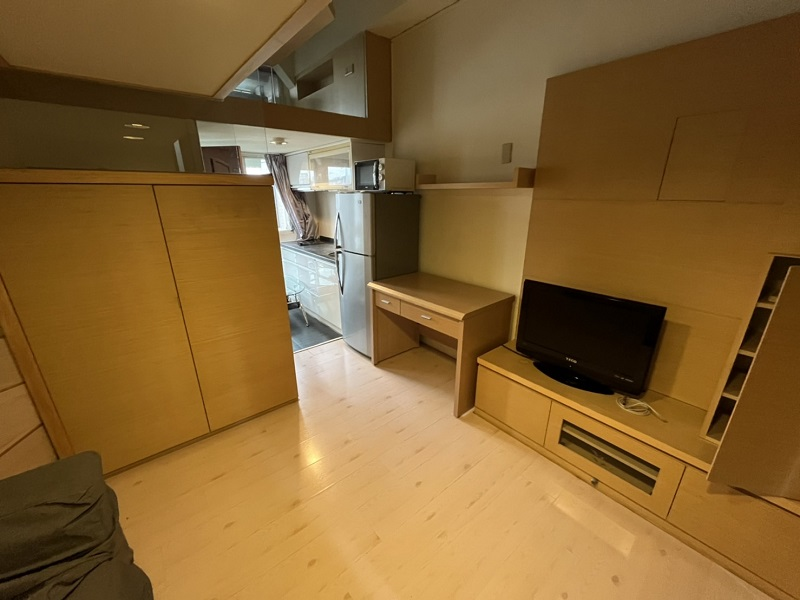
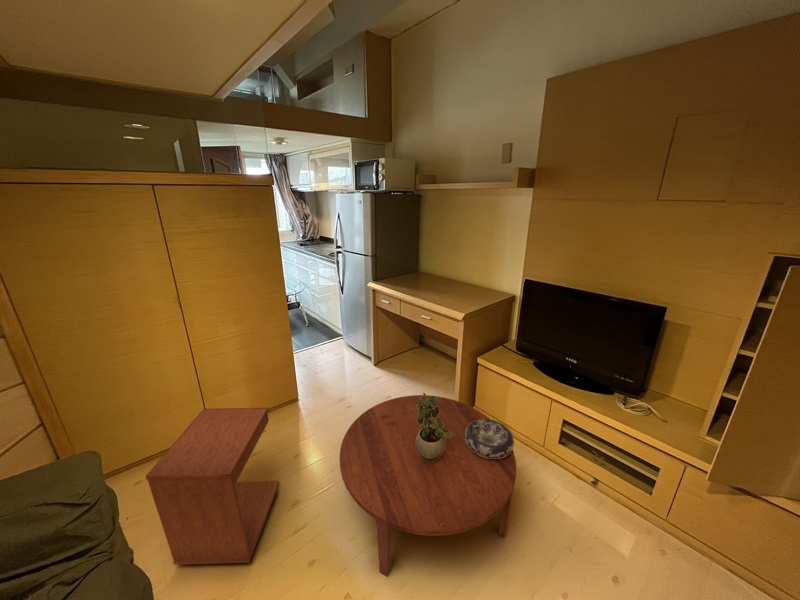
+ side table [144,407,280,566]
+ potted plant [416,392,453,461]
+ coffee table [339,394,517,578]
+ decorative bowl [465,418,515,459]
